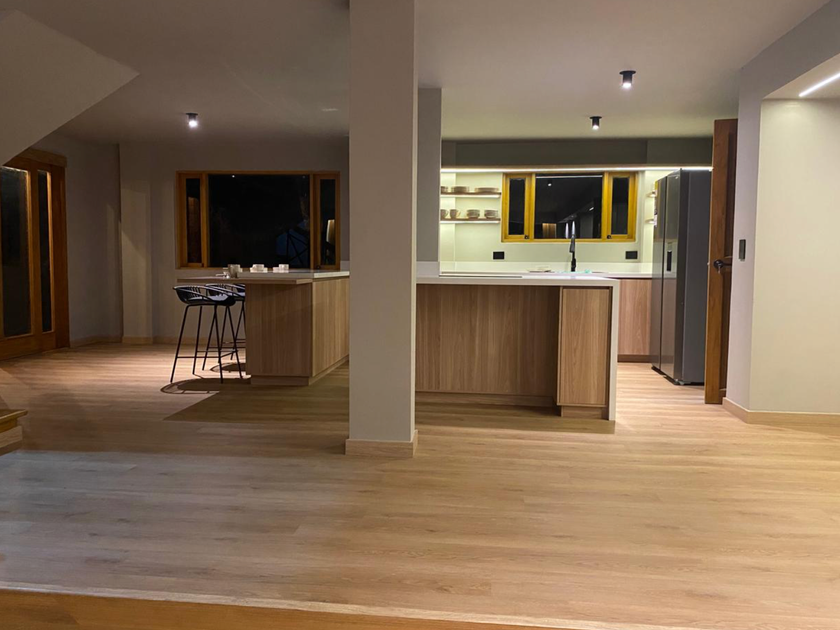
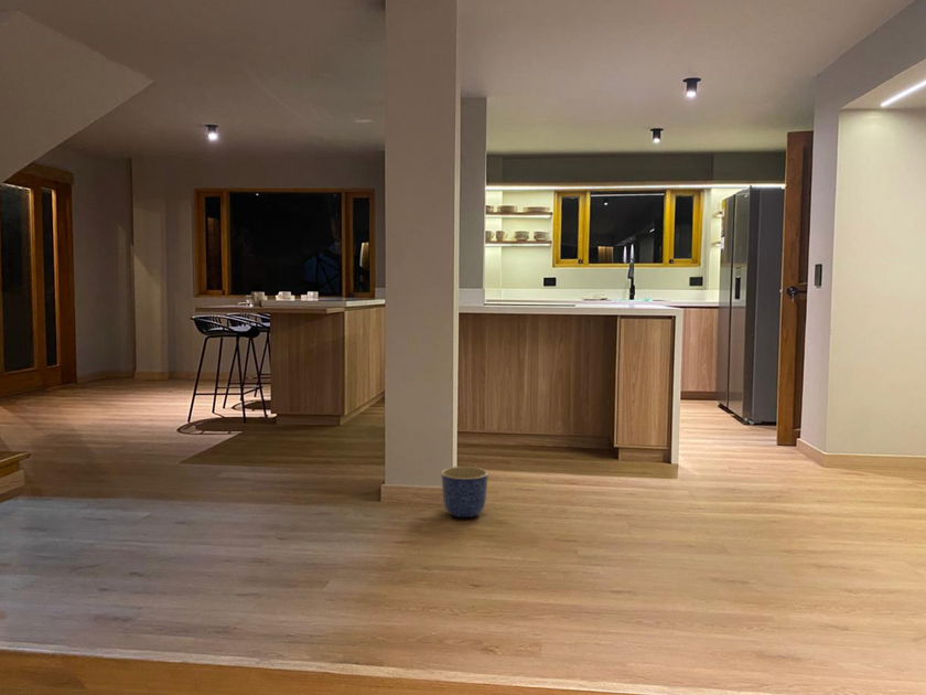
+ planter [440,466,489,518]
